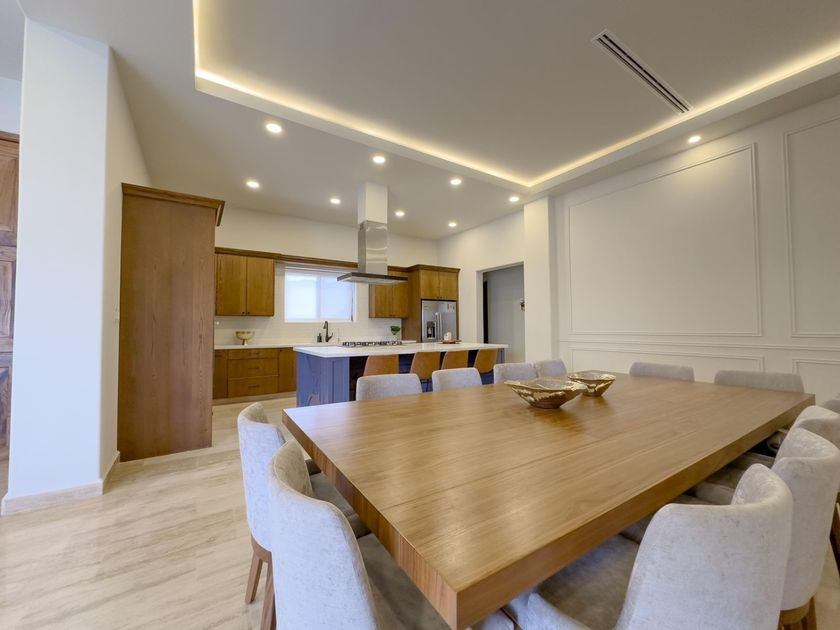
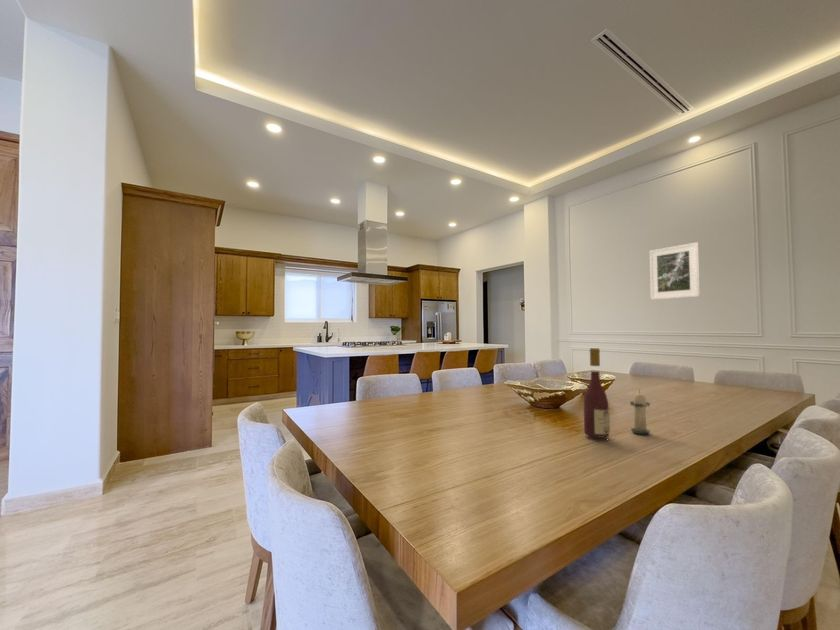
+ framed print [649,241,701,300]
+ wine bottle [583,347,611,439]
+ candle [629,389,651,435]
